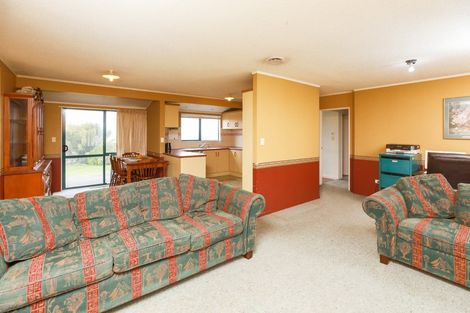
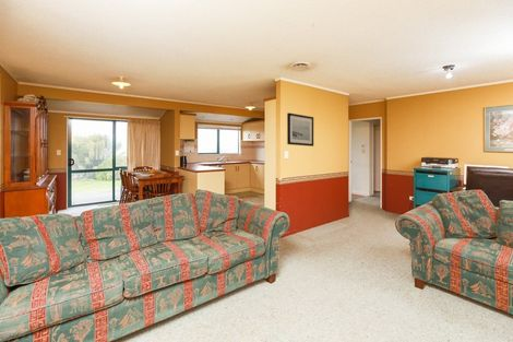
+ wall art [286,111,314,148]
